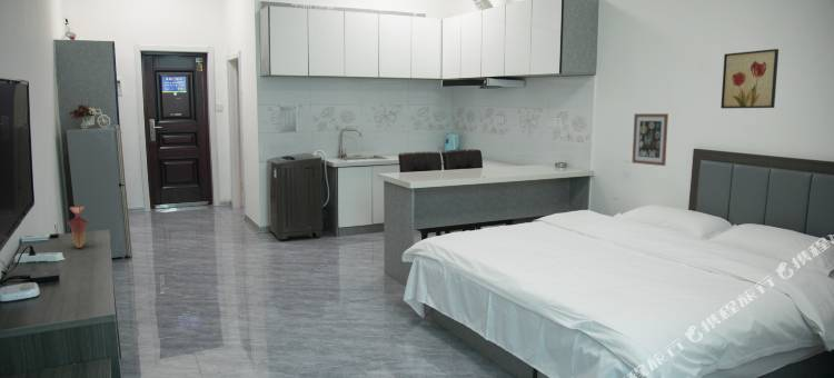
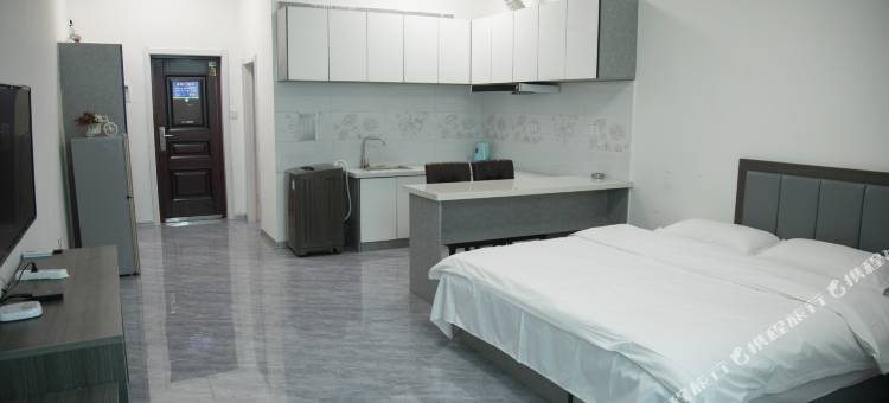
- wall art [632,112,669,167]
- wall art [719,48,780,109]
- pitcher plant [66,199,90,249]
